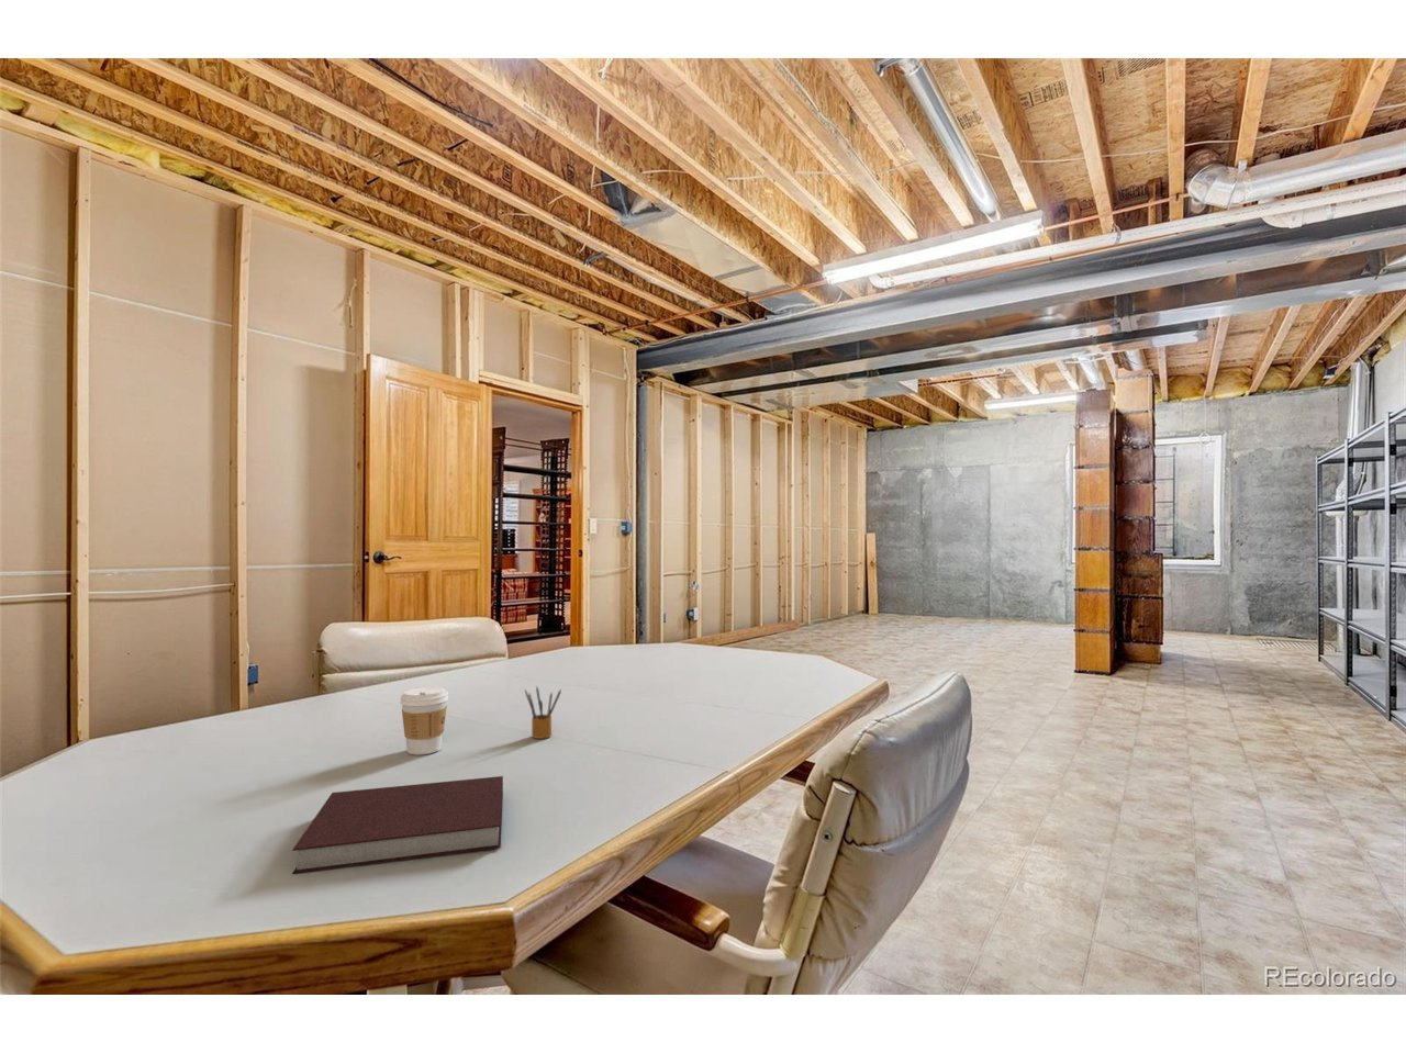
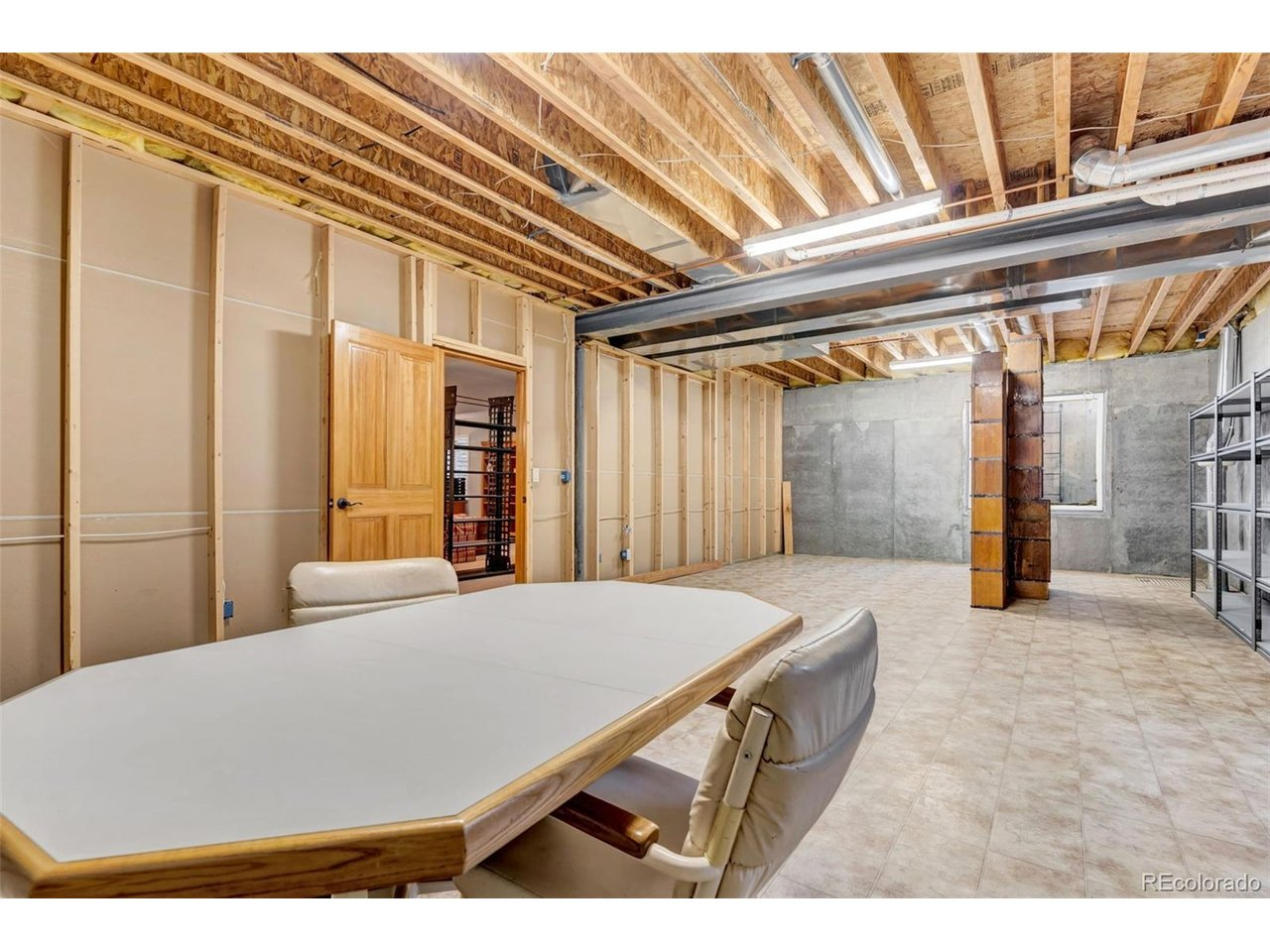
- pencil box [524,685,562,740]
- notebook [291,775,504,875]
- coffee cup [400,686,449,755]
